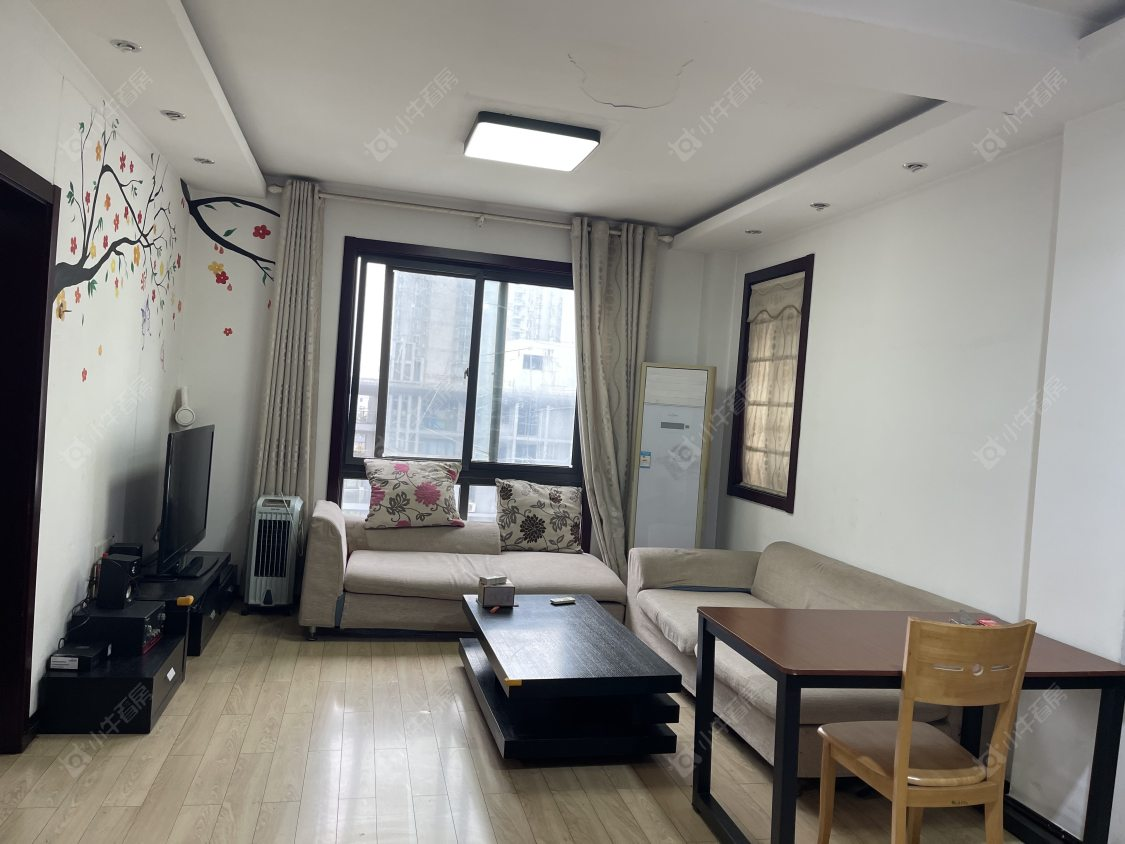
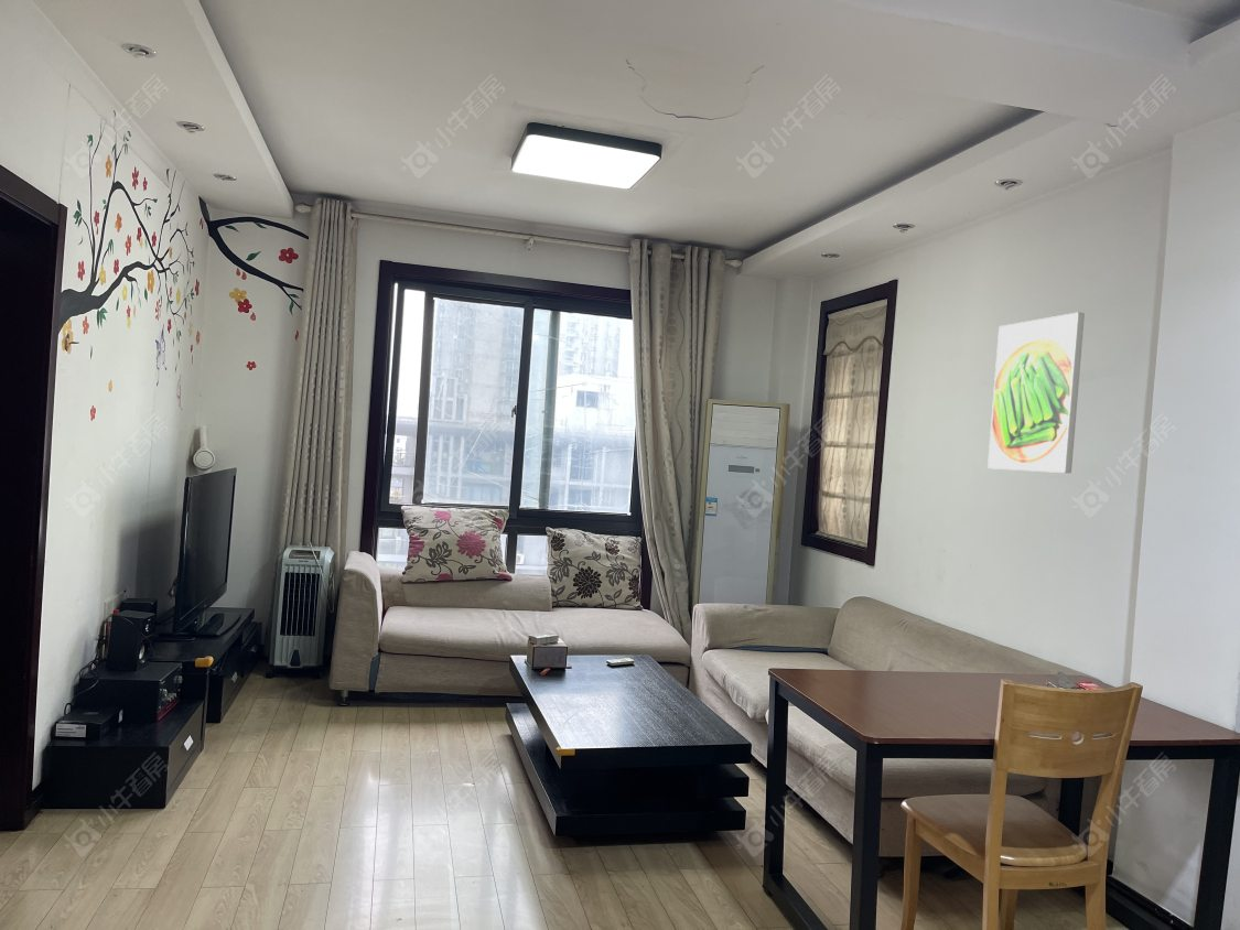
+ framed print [986,312,1086,474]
